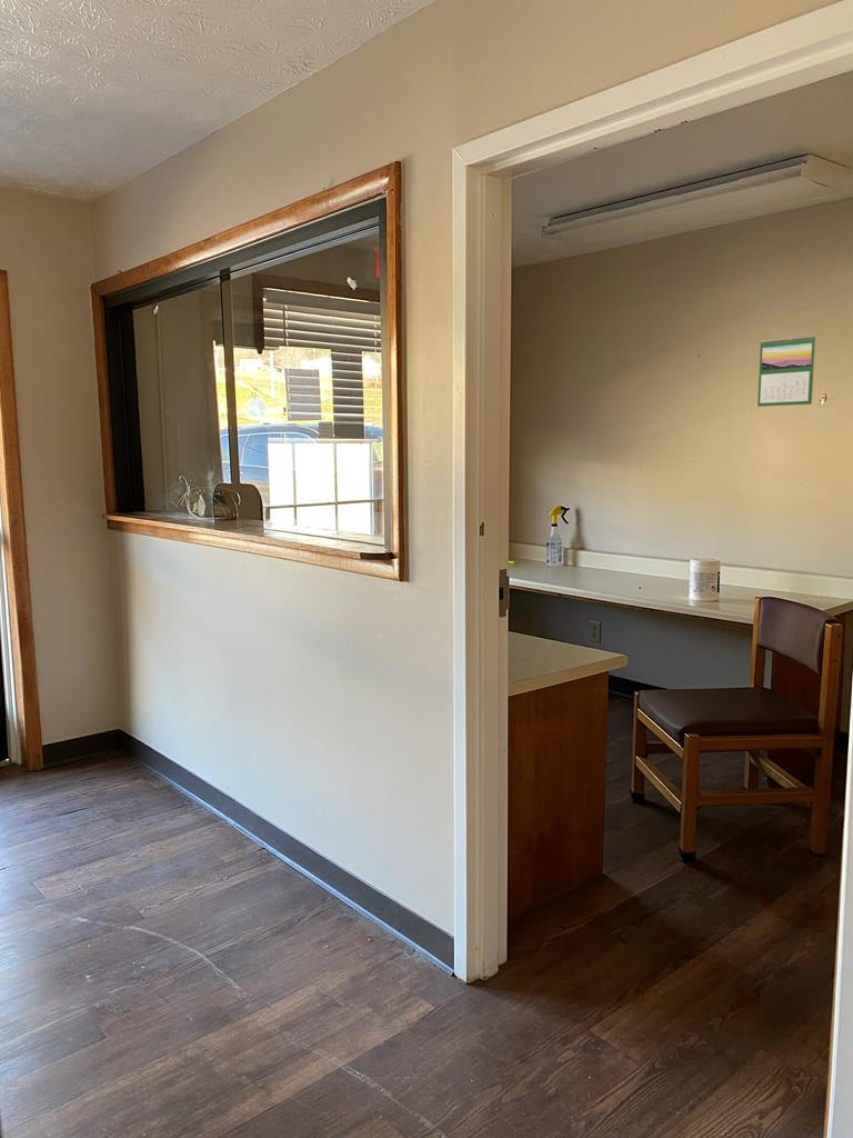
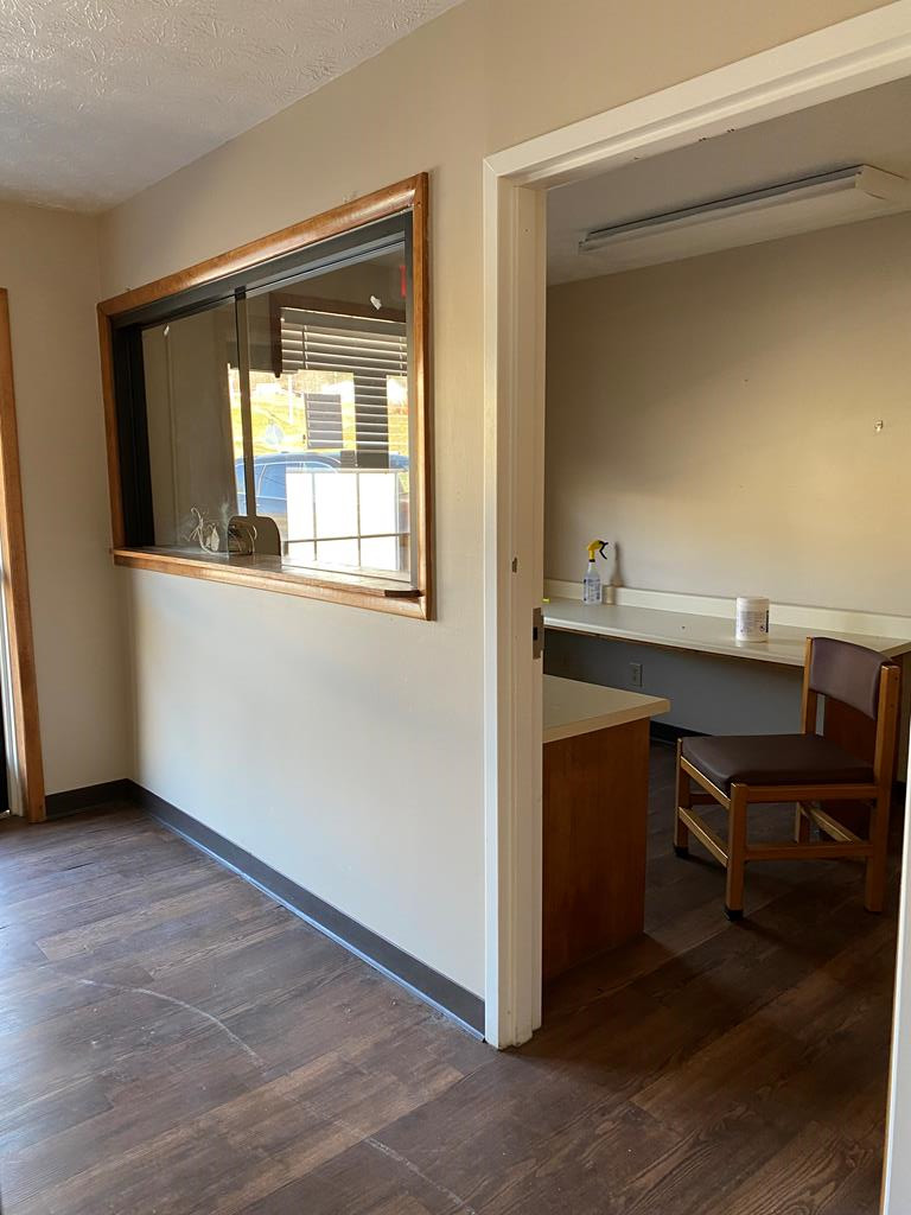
- calendar [756,335,816,408]
